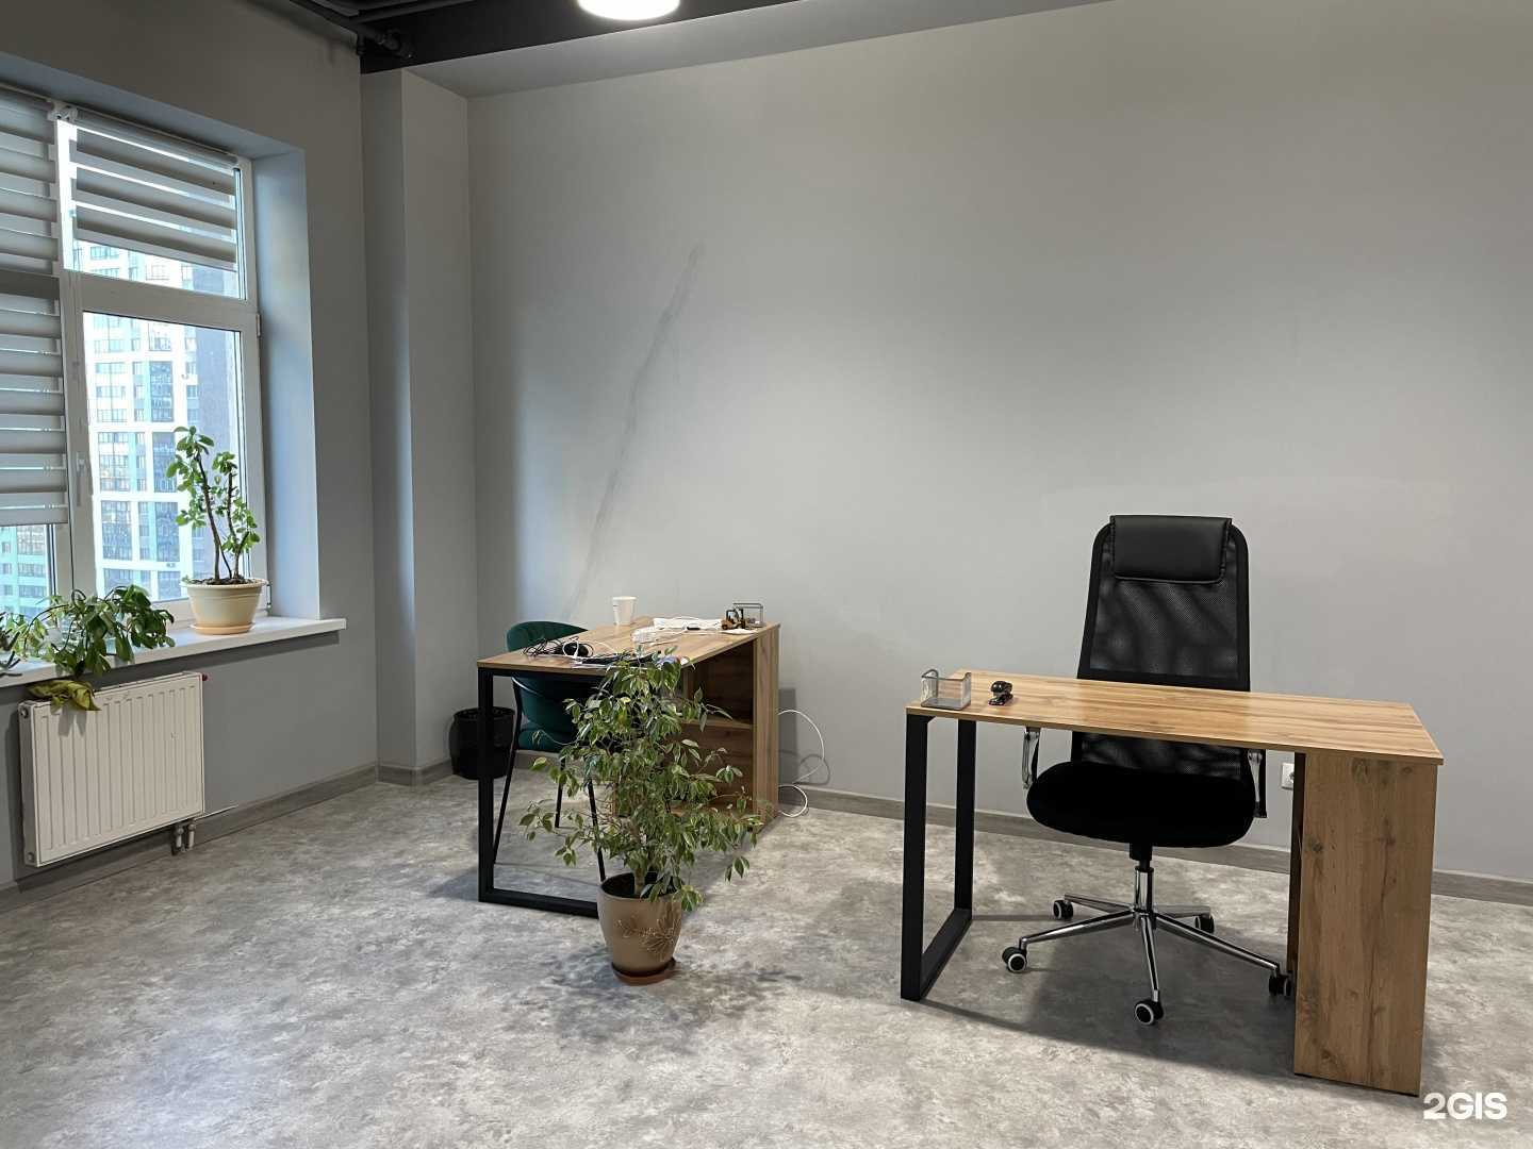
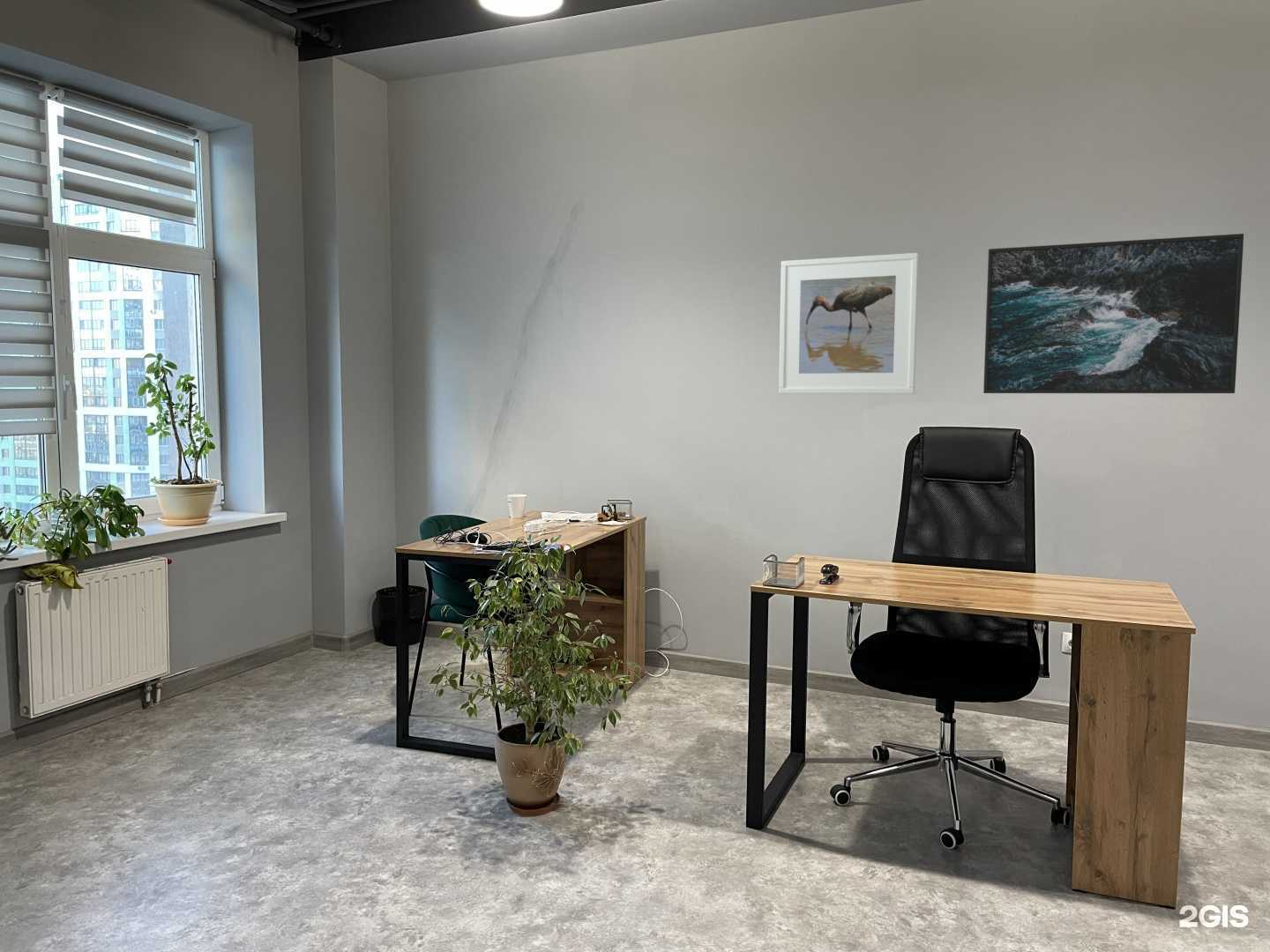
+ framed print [778,252,919,395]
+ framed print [982,233,1244,394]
